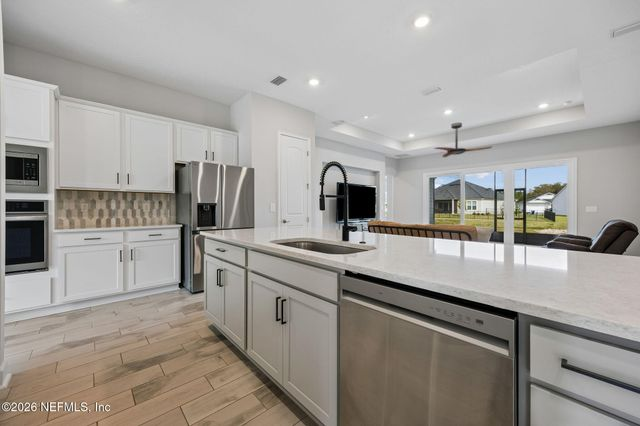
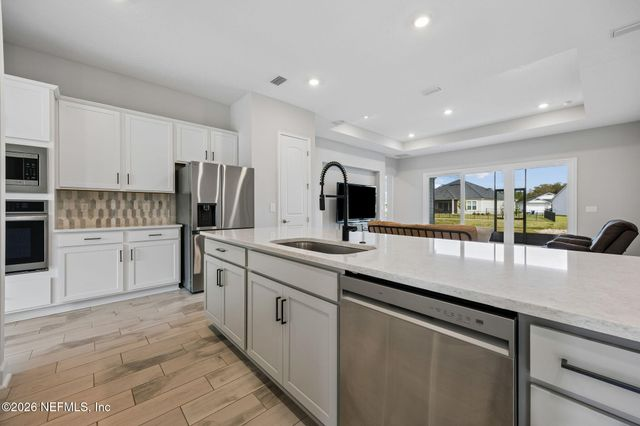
- ceiling fan [432,122,493,158]
